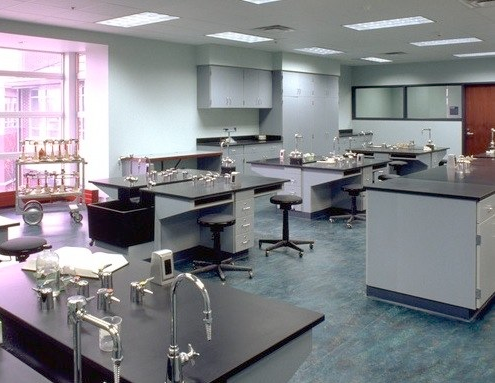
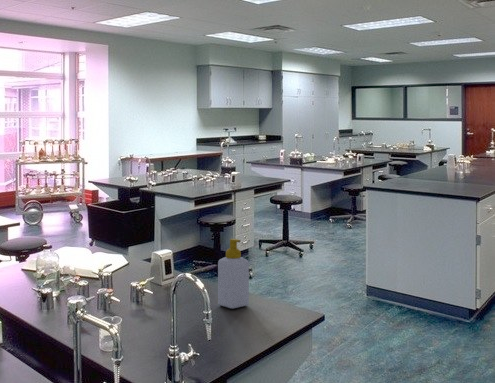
+ soap bottle [217,238,250,309]
